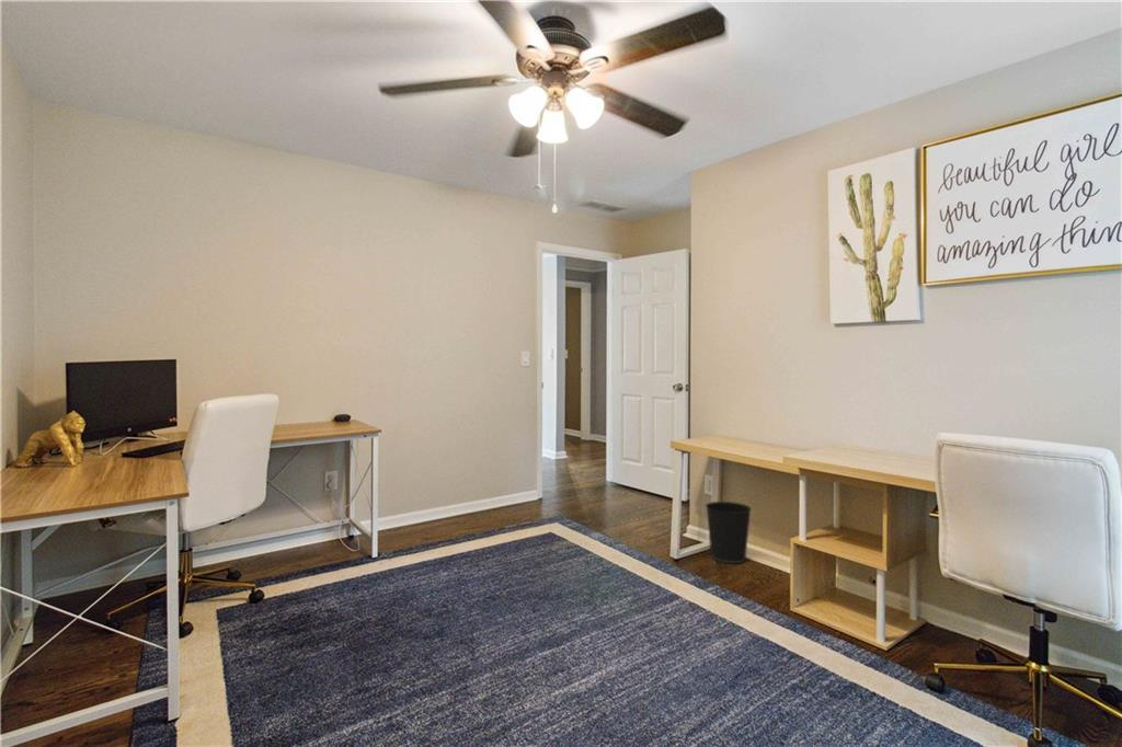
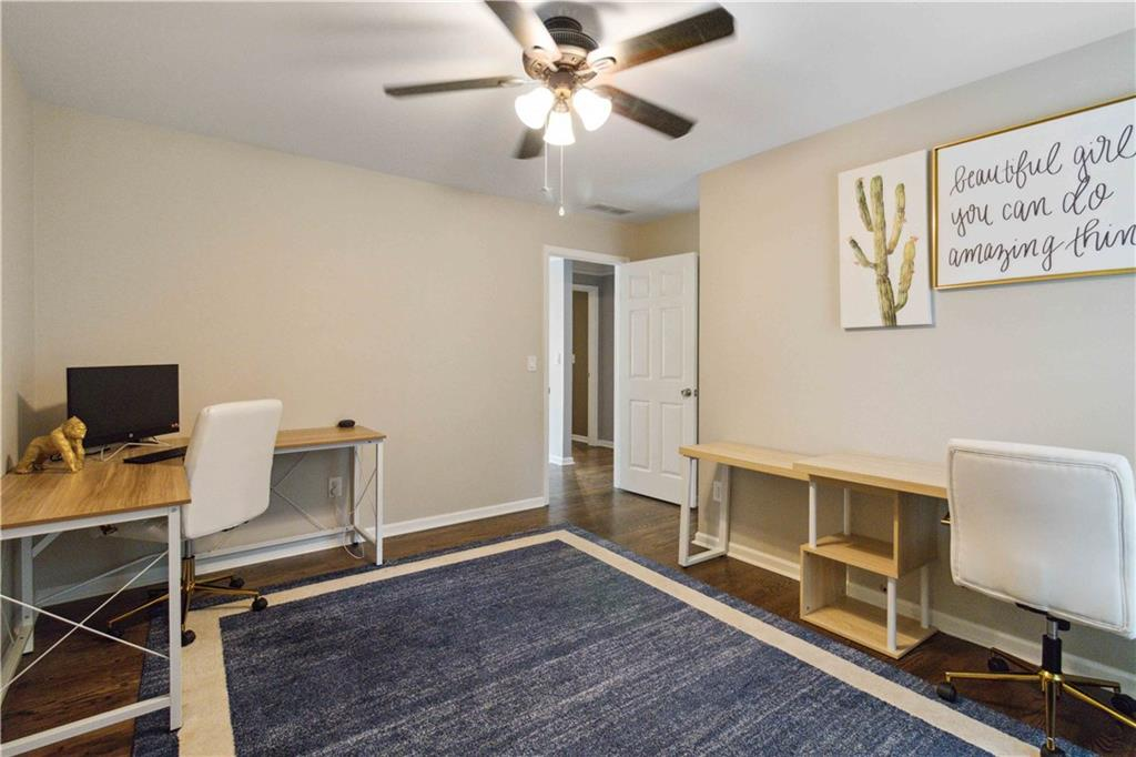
- wastebasket [705,501,753,564]
